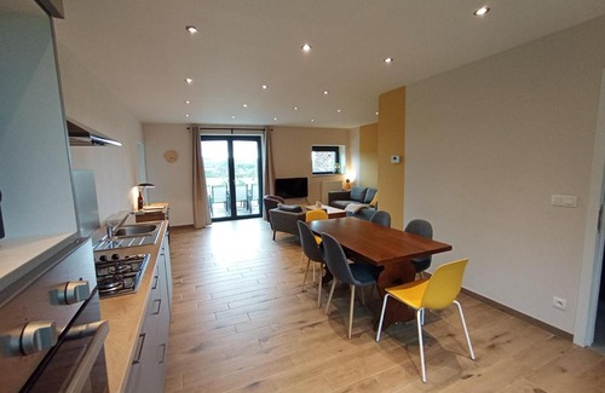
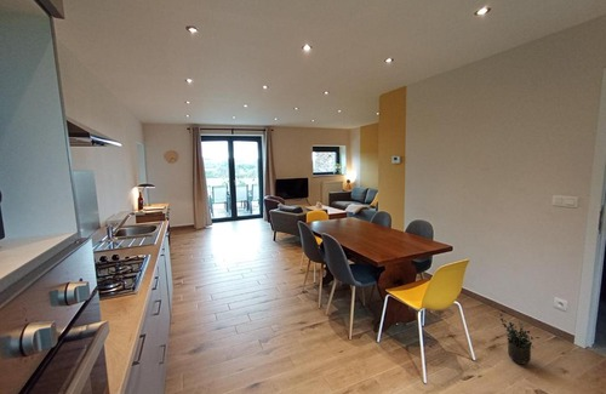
+ potted plant [499,313,541,366]
